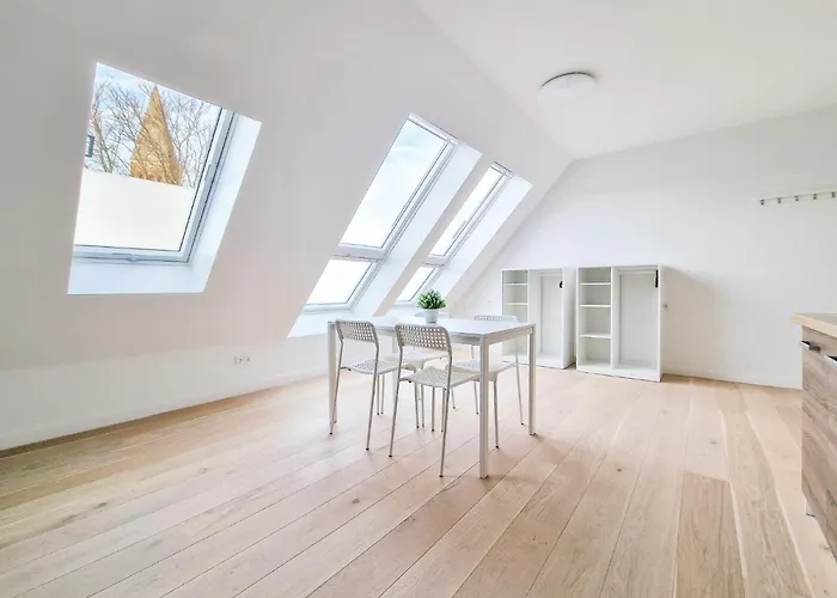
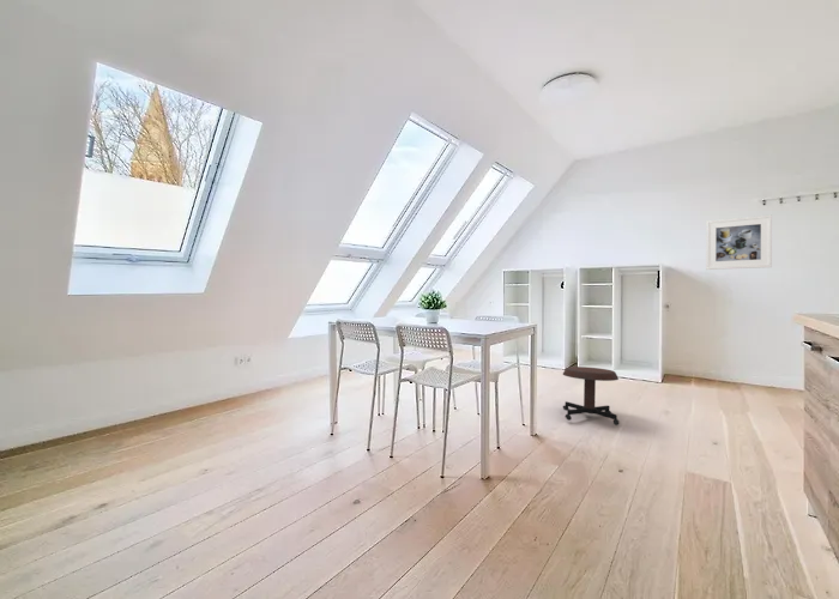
+ stool [562,365,621,426]
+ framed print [705,214,773,271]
